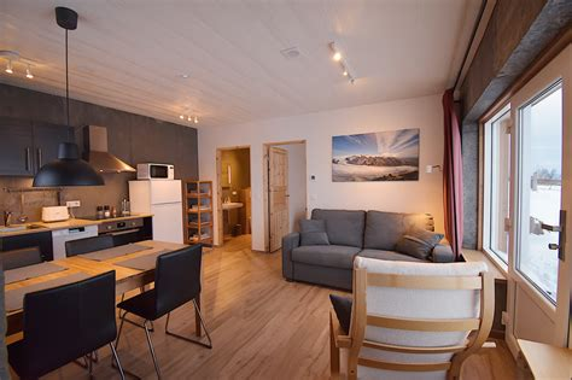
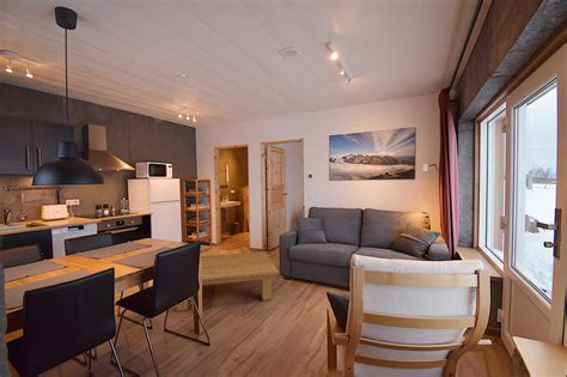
+ coffee table [176,250,280,312]
